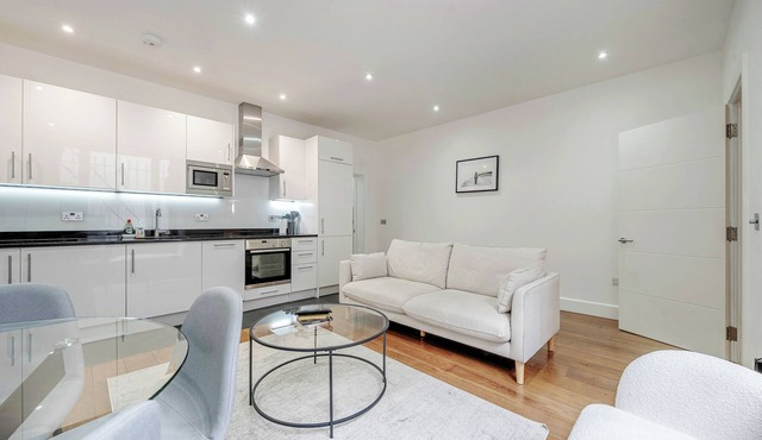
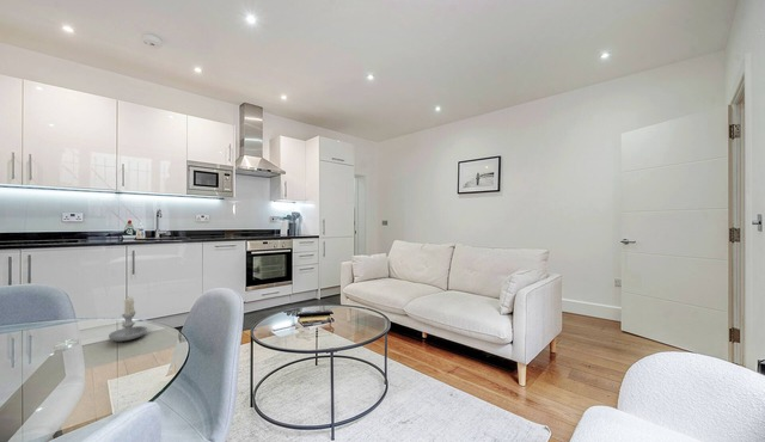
+ candle [108,295,148,343]
